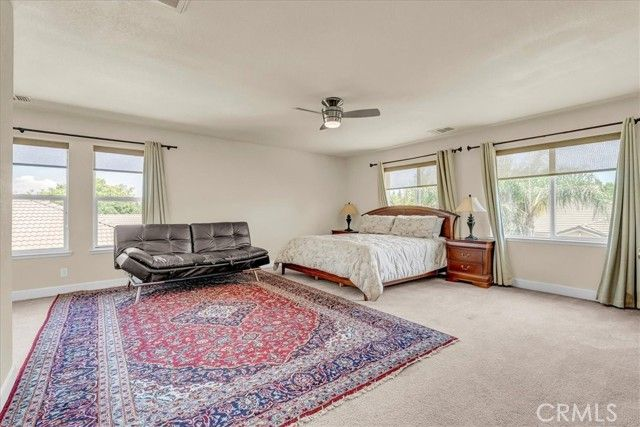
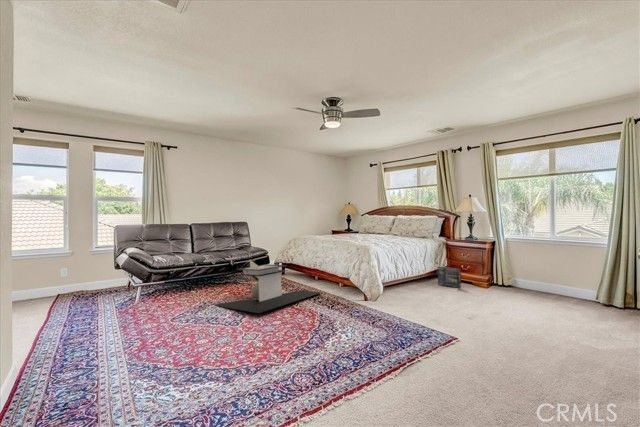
+ box [437,266,462,289]
+ coffee table [215,259,323,314]
